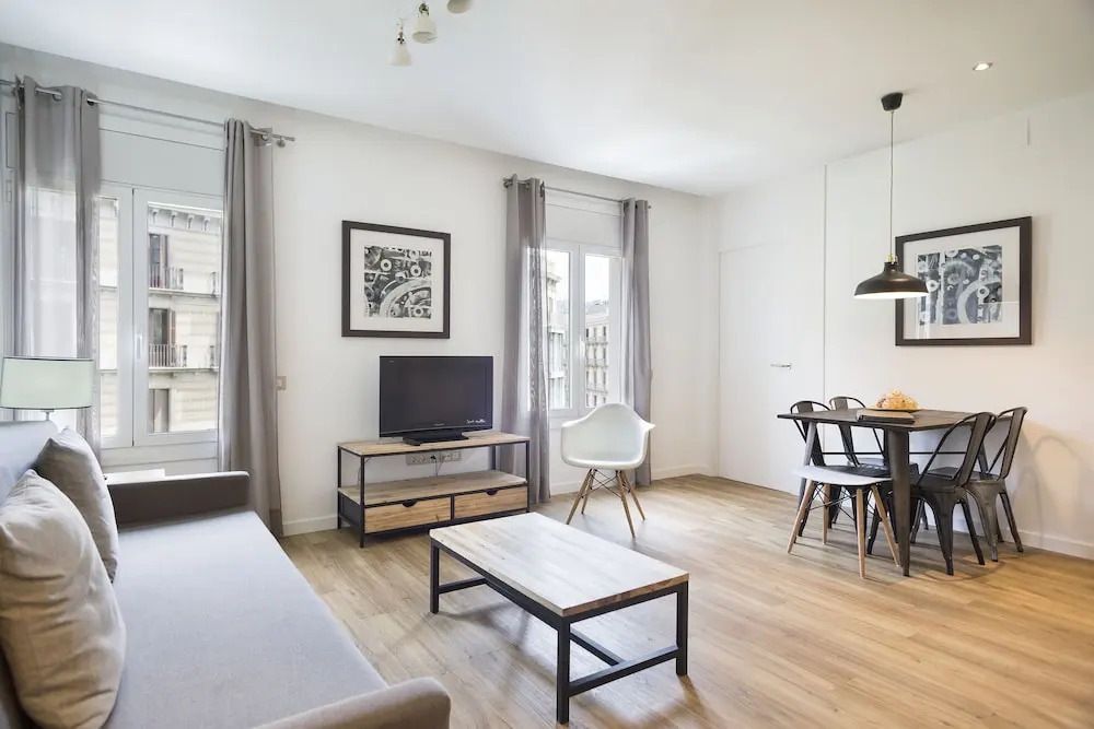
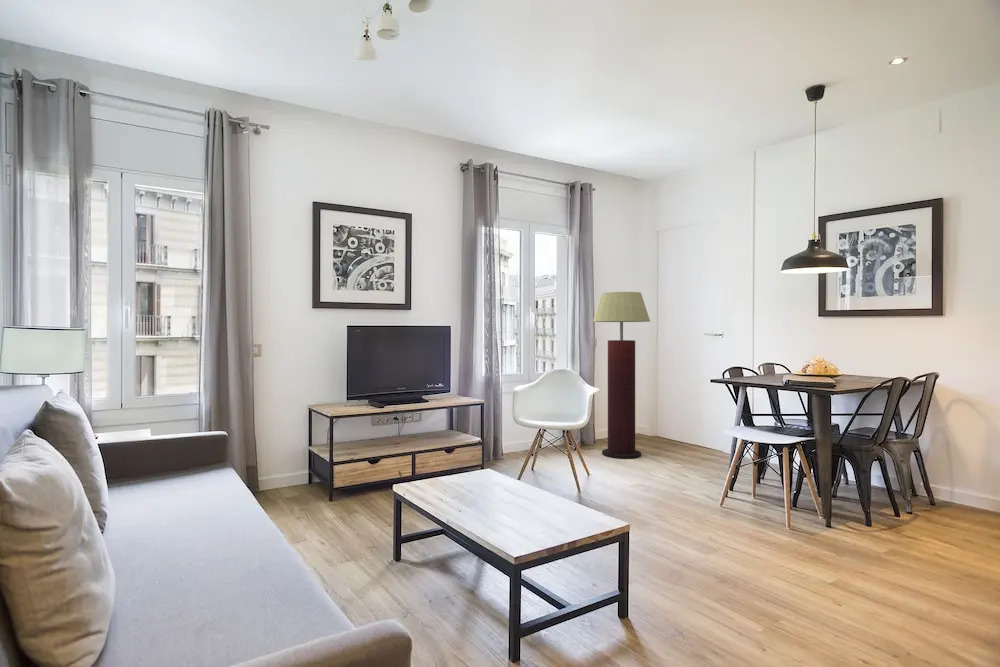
+ floor lamp [592,291,651,460]
